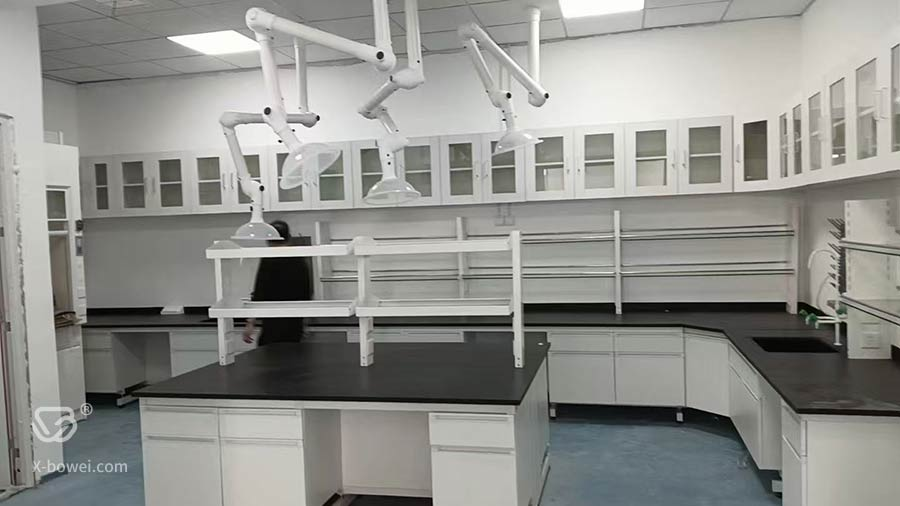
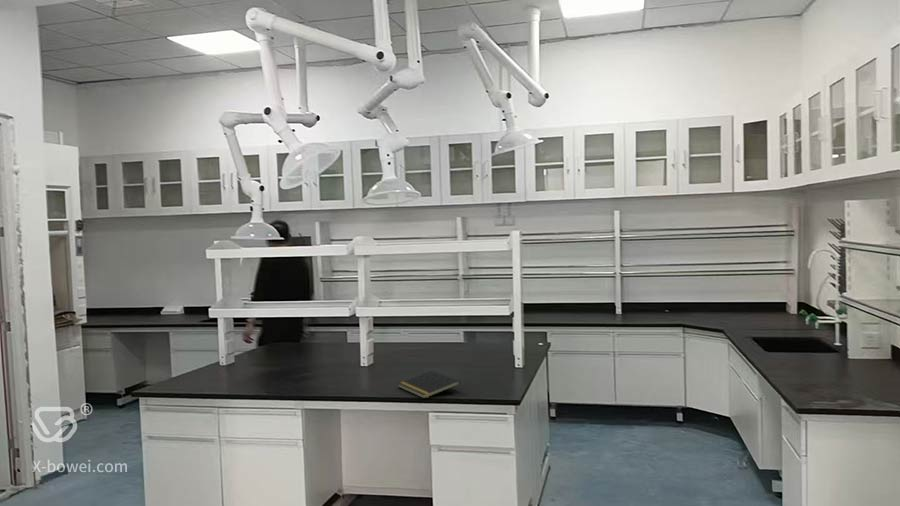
+ notepad [397,370,461,399]
